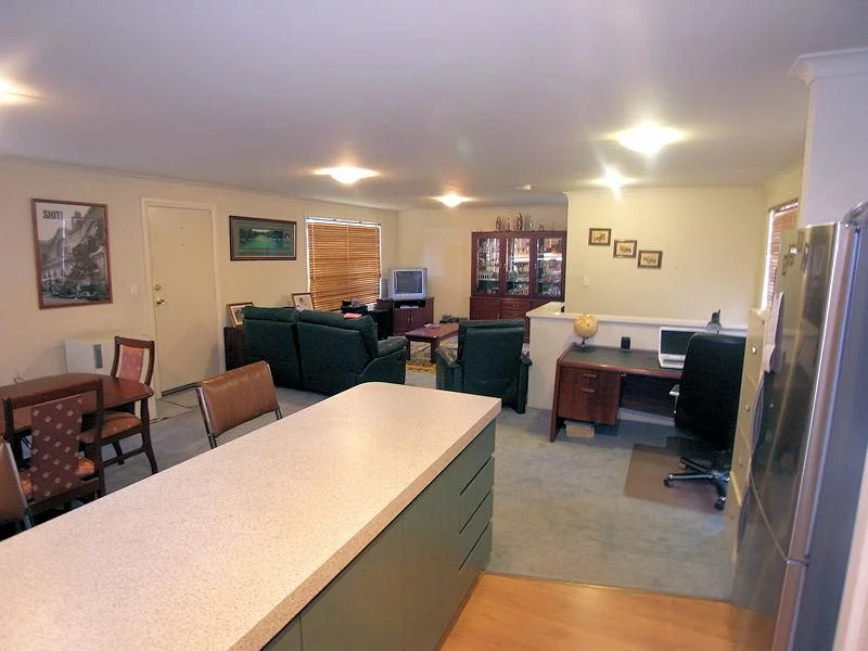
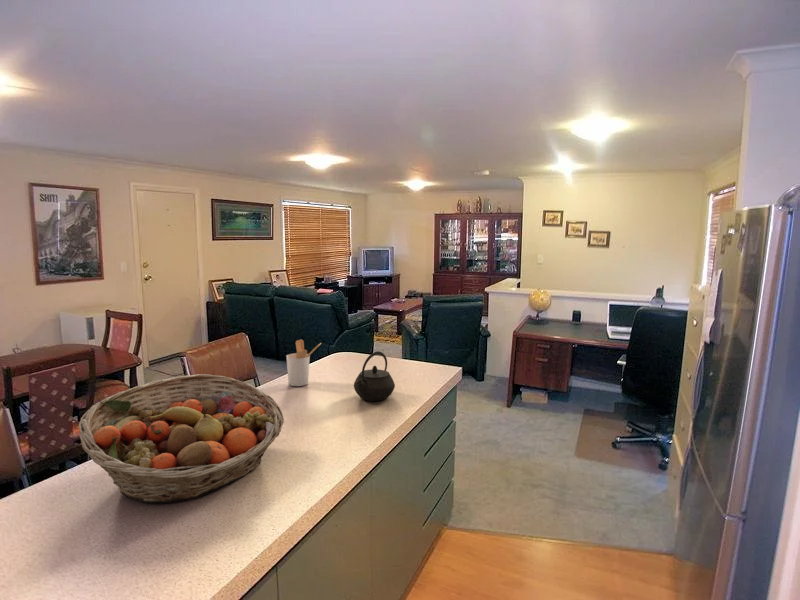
+ kettle [353,350,396,402]
+ utensil holder [285,339,322,387]
+ fruit basket [78,373,285,504]
